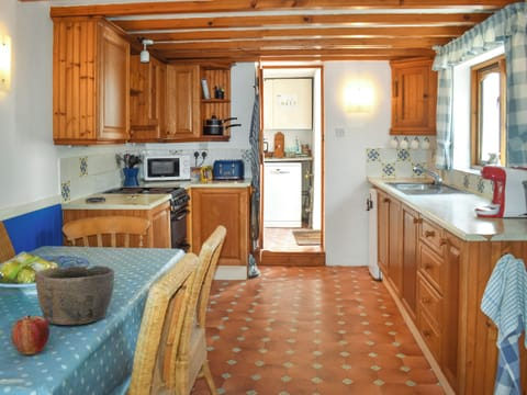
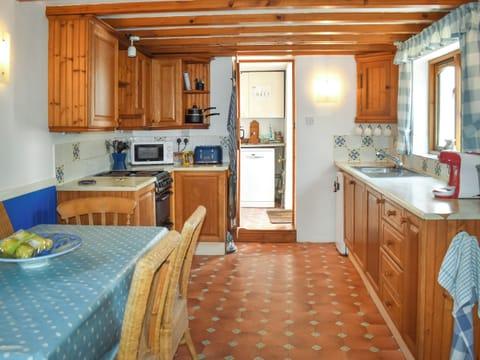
- apple [10,314,51,356]
- bowl [34,264,115,326]
